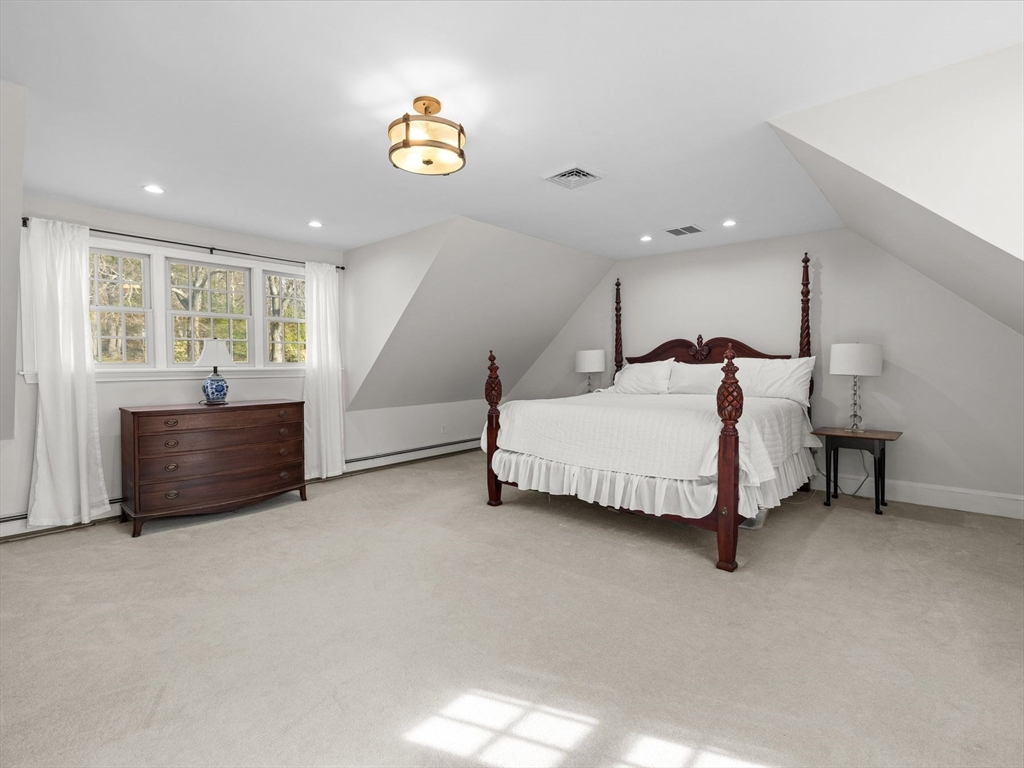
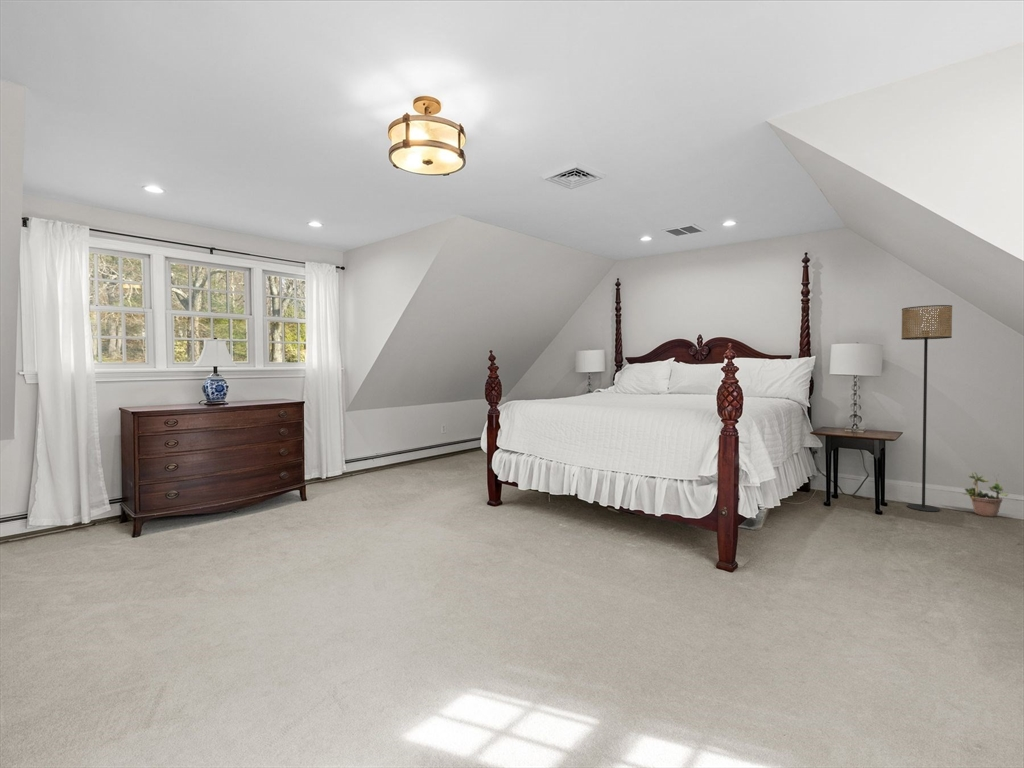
+ potted plant [961,471,1009,518]
+ floor lamp [900,304,953,513]
